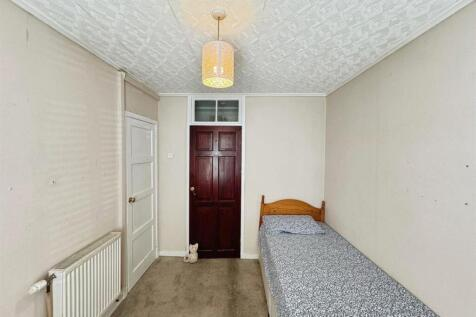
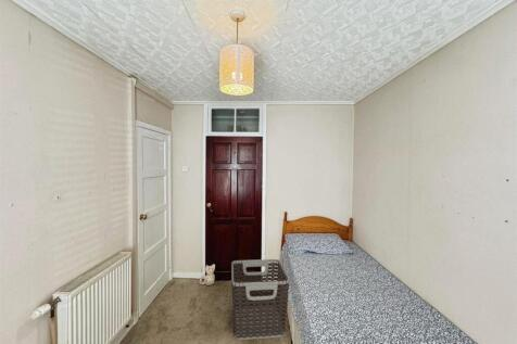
+ clothes hamper [230,258,291,341]
